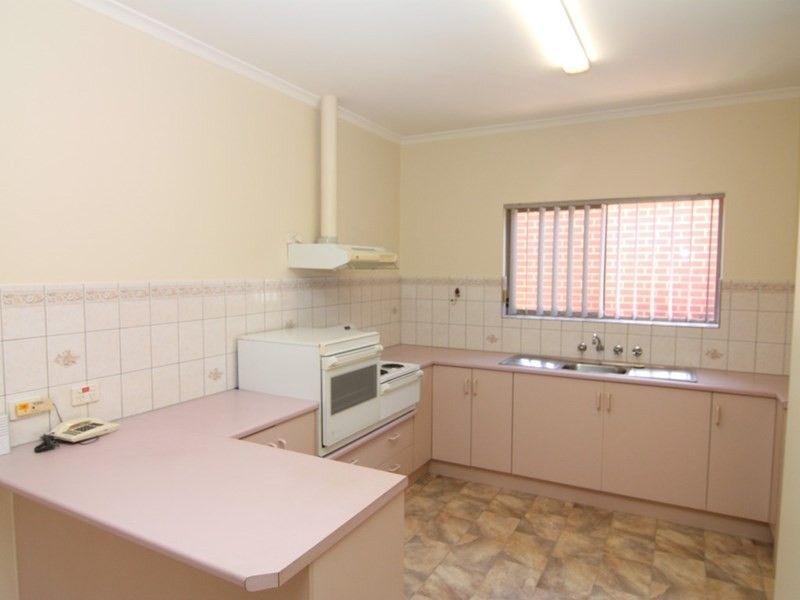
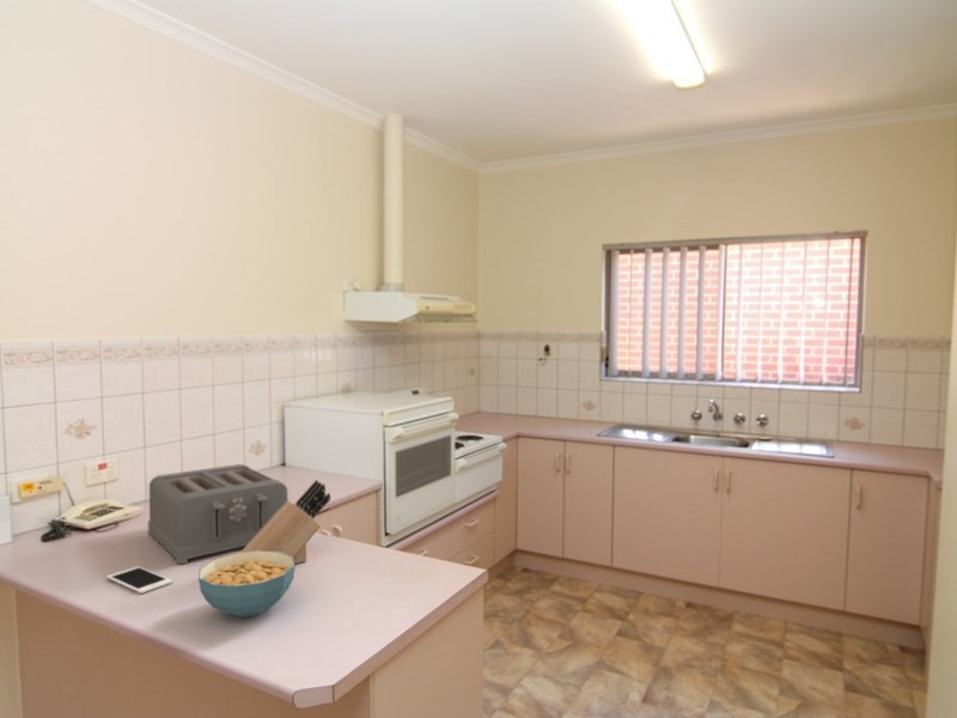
+ knife block [239,479,331,565]
+ cell phone [105,565,173,595]
+ cereal bowl [197,550,297,619]
+ toaster [147,463,289,565]
